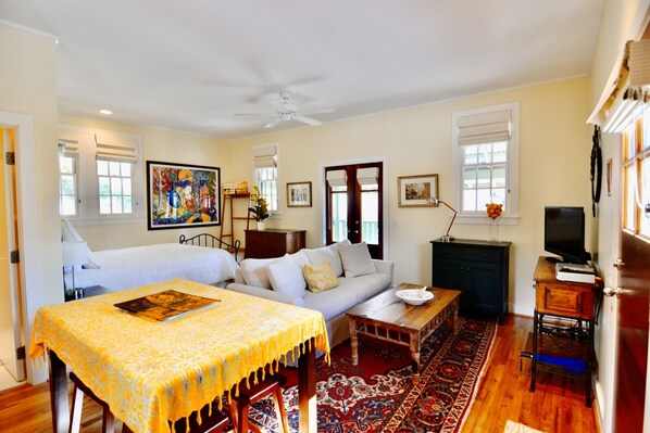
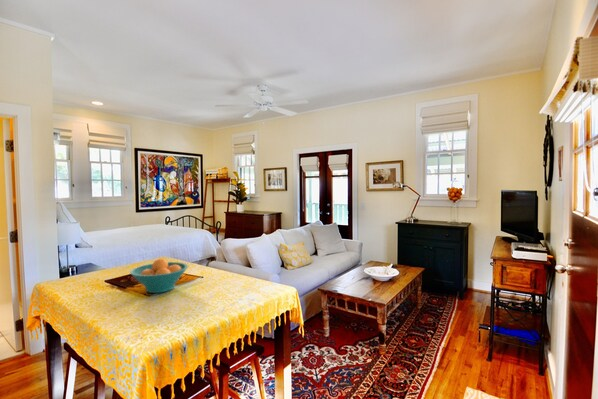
+ fruit bowl [129,257,189,294]
